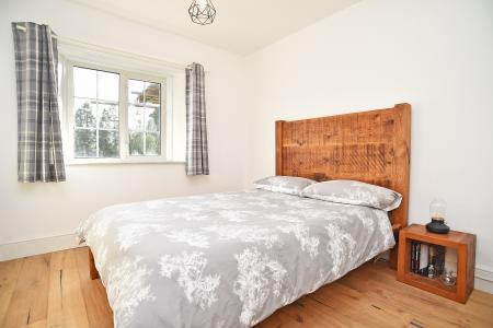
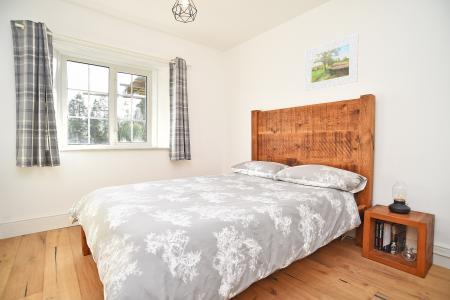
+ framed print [304,32,360,92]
